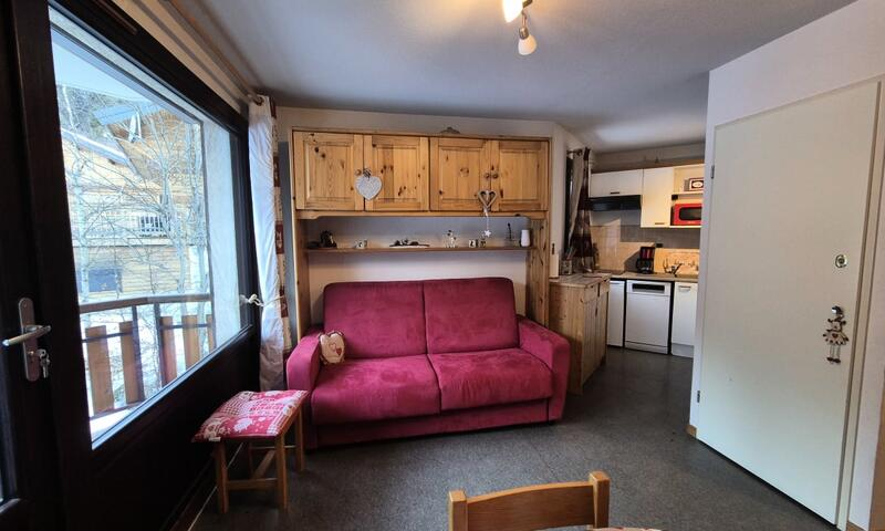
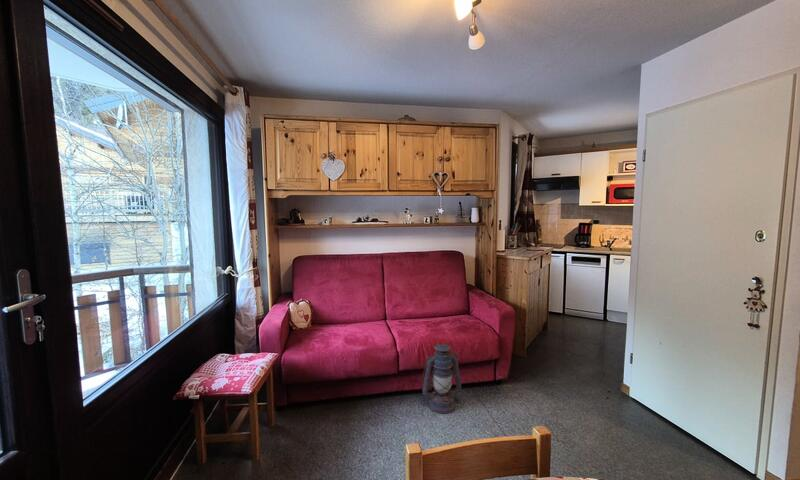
+ lantern [422,343,462,414]
